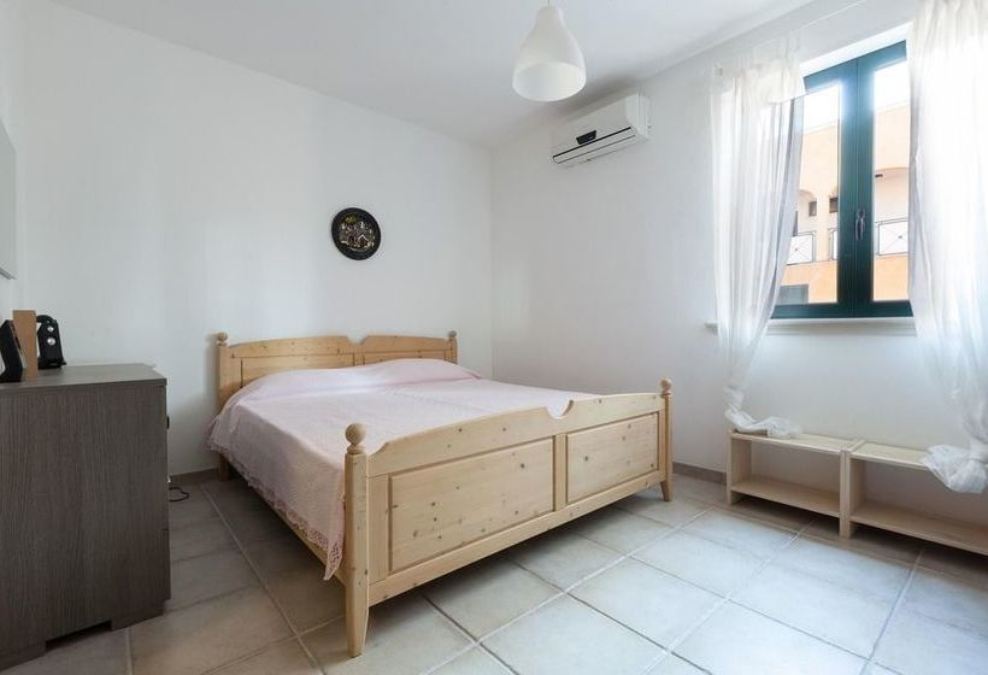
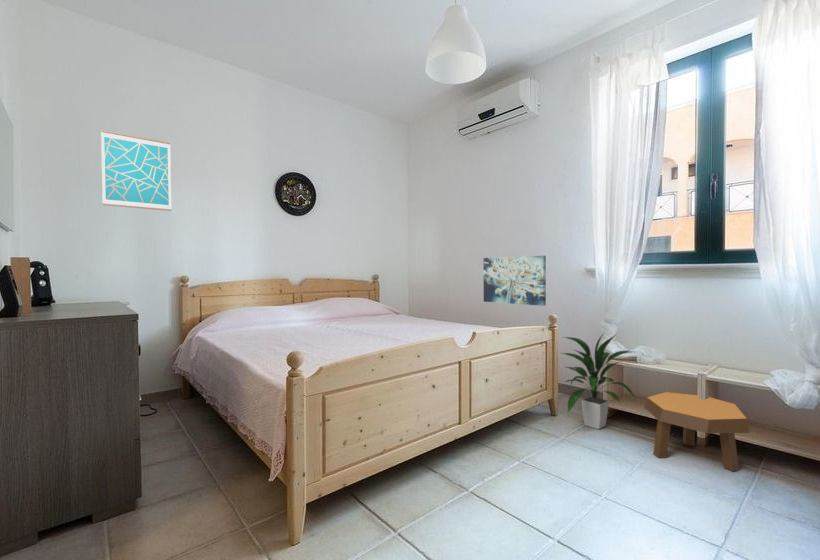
+ footstool [643,391,750,472]
+ wall art [483,255,547,307]
+ wall art [100,129,172,212]
+ indoor plant [561,330,637,430]
